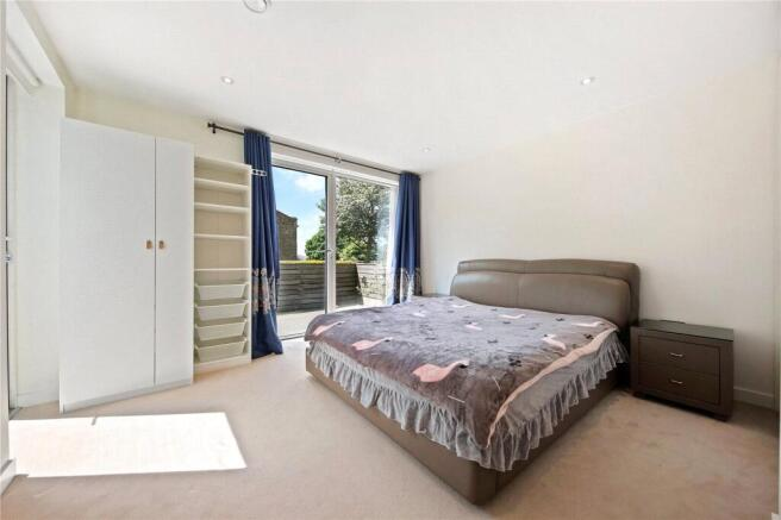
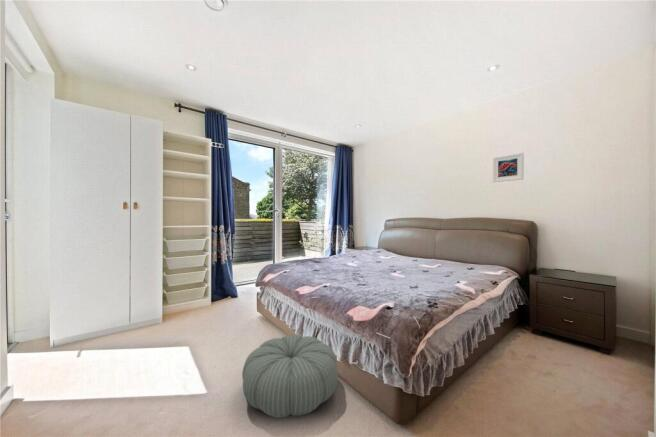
+ pouf [241,334,339,419]
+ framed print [492,152,525,183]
